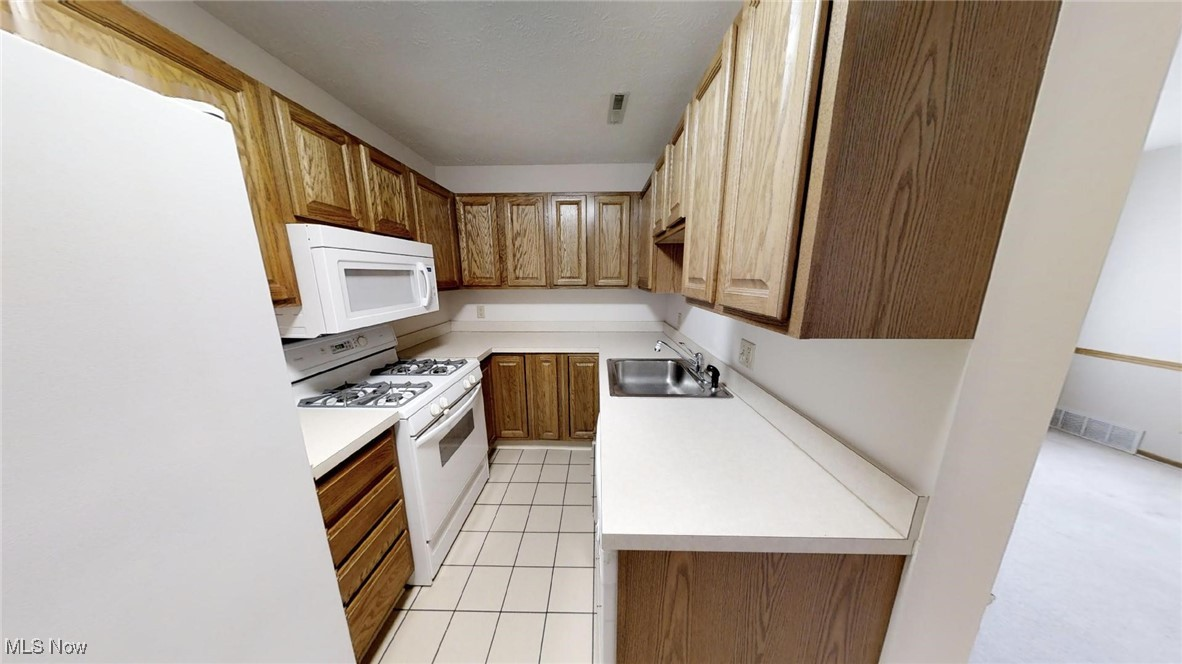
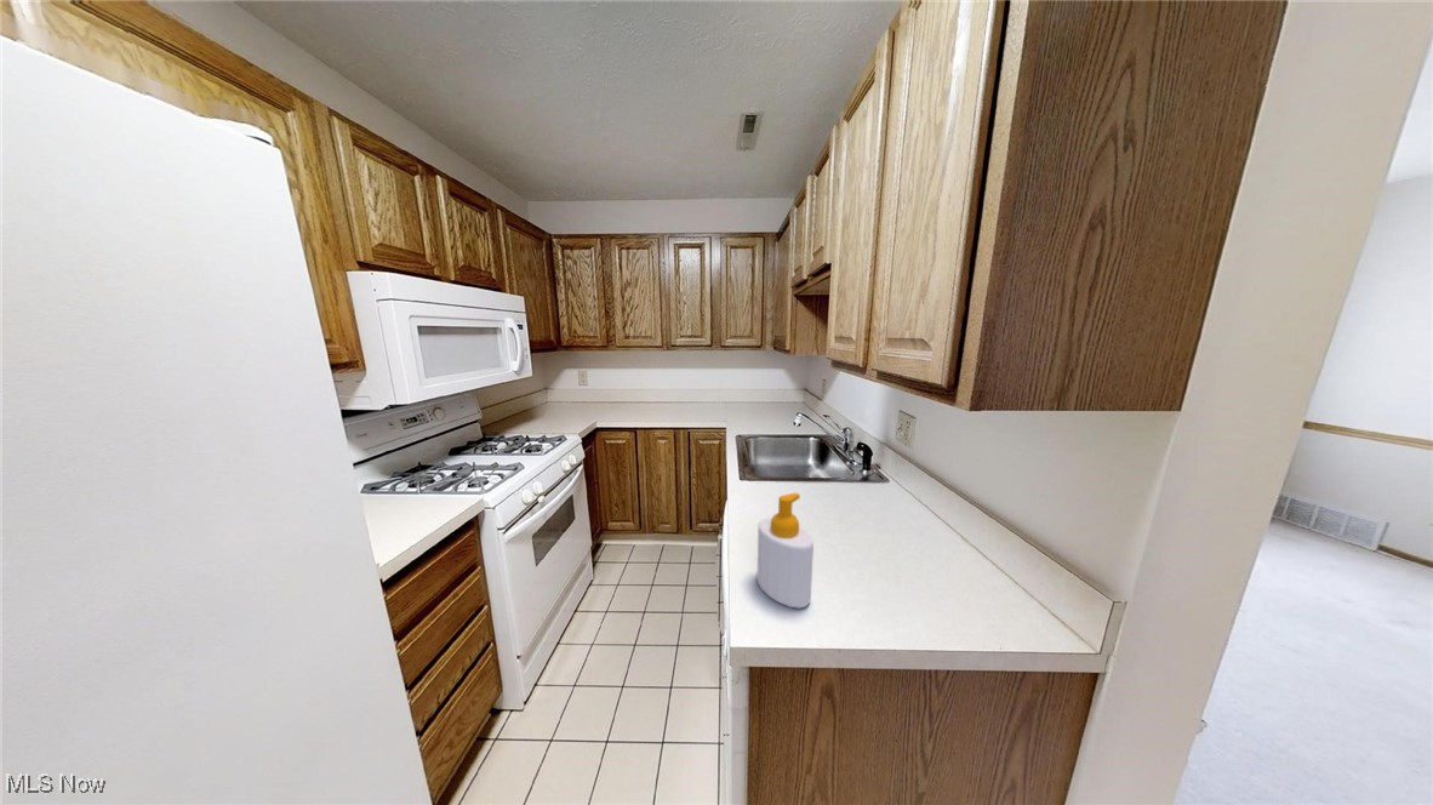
+ soap bottle [757,492,815,610]
